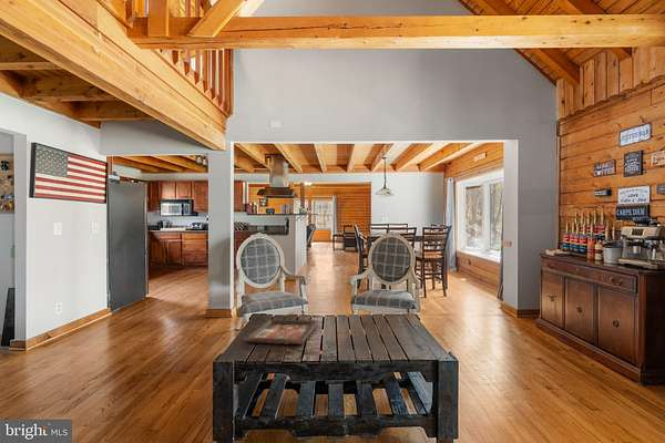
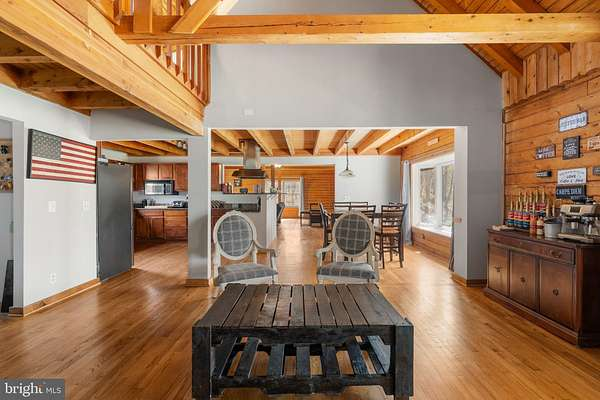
- decorative tray [243,319,320,346]
